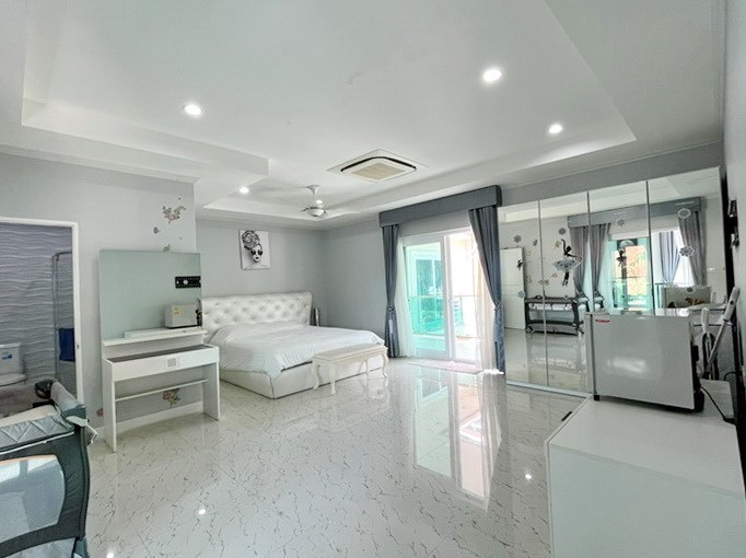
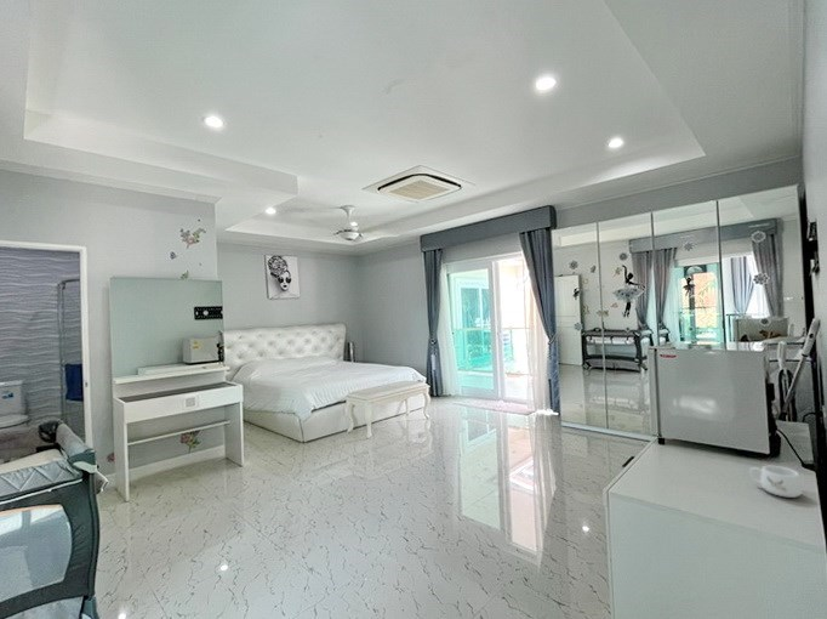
+ mug [748,465,804,499]
